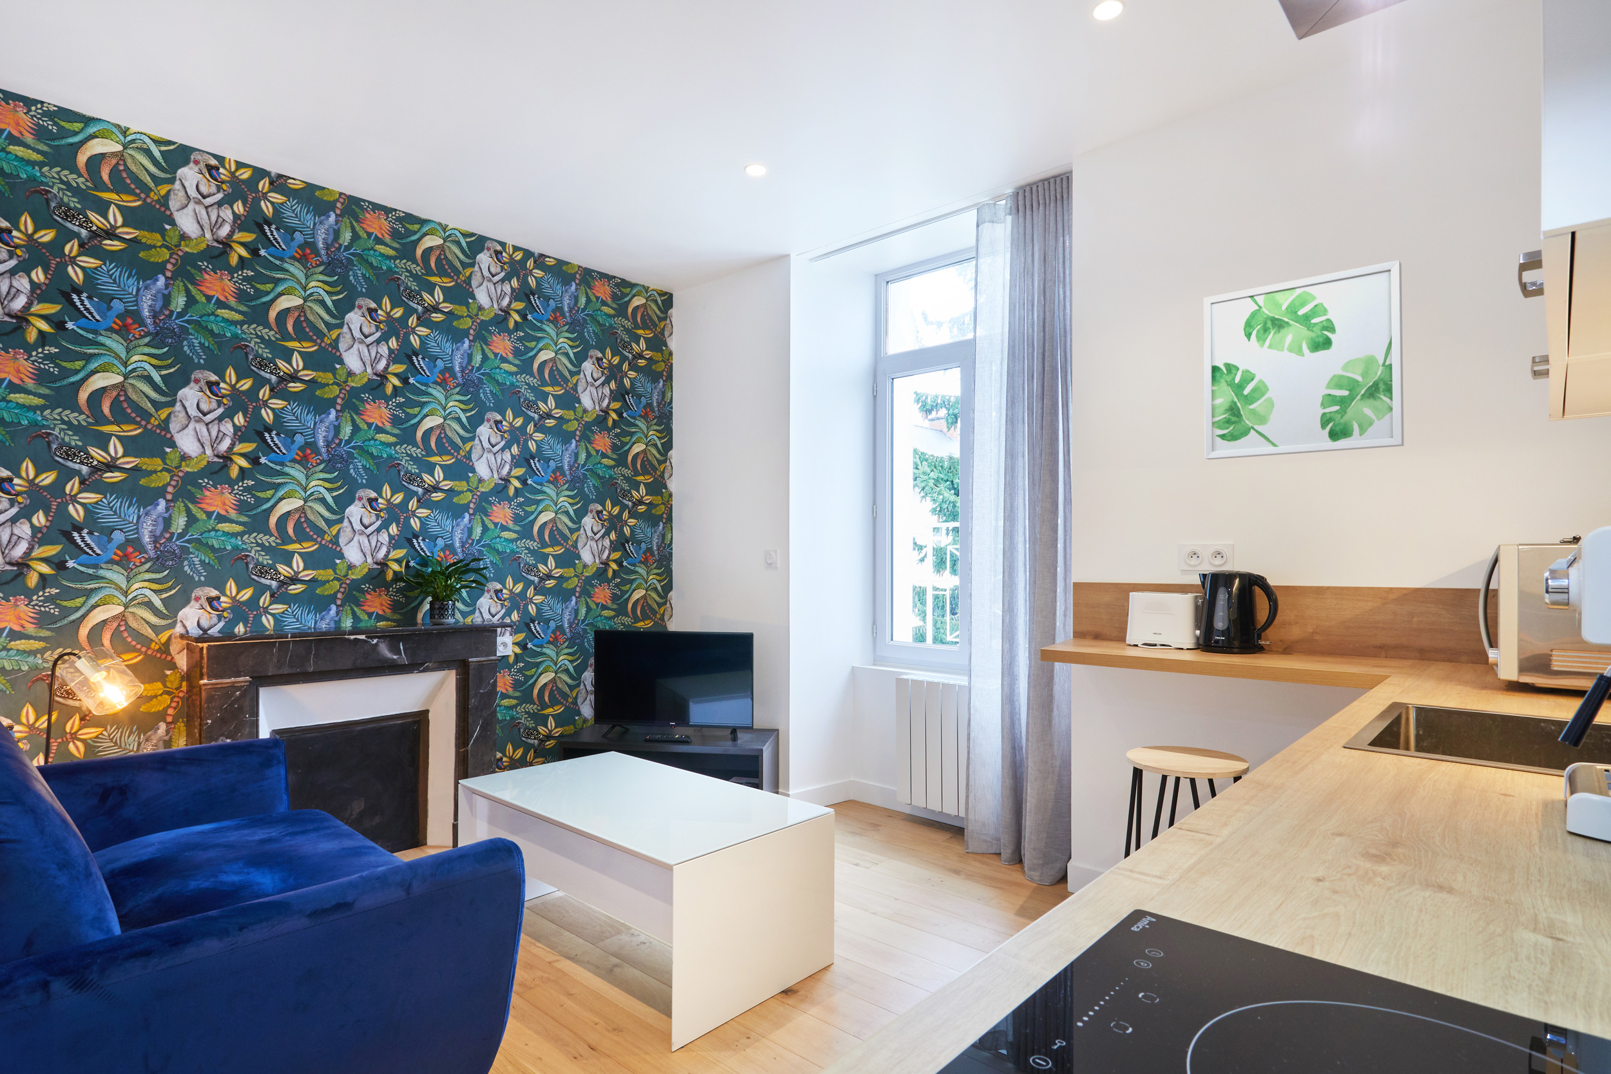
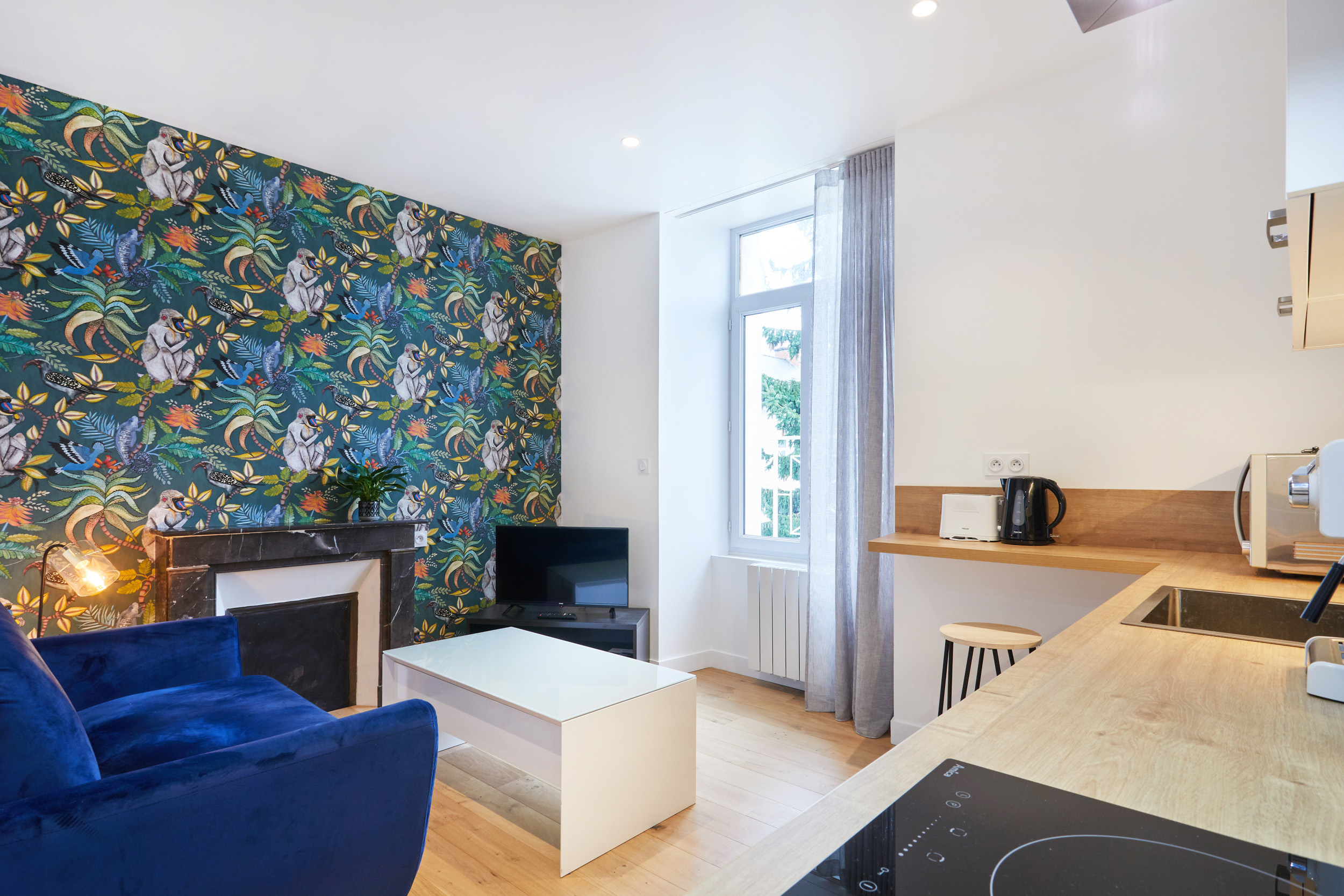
- wall art [1203,260,1405,460]
